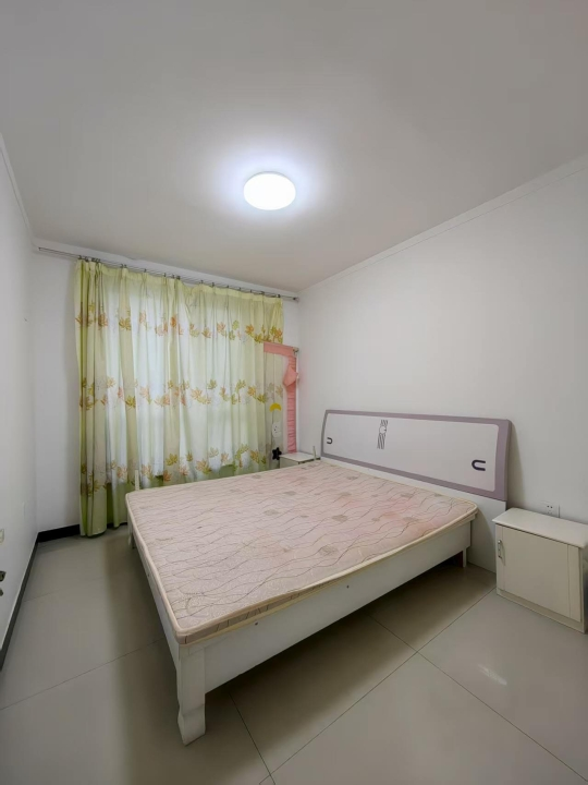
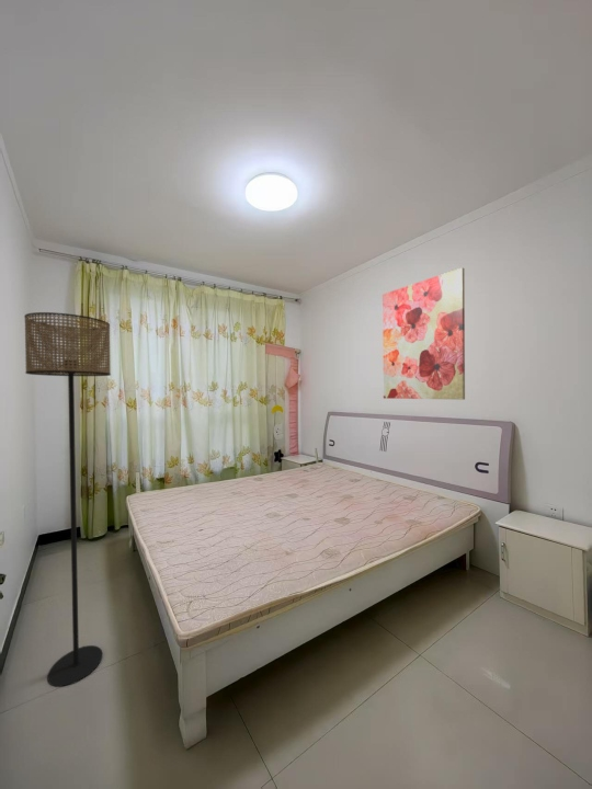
+ floor lamp [23,311,112,688]
+ wall art [382,266,466,401]
